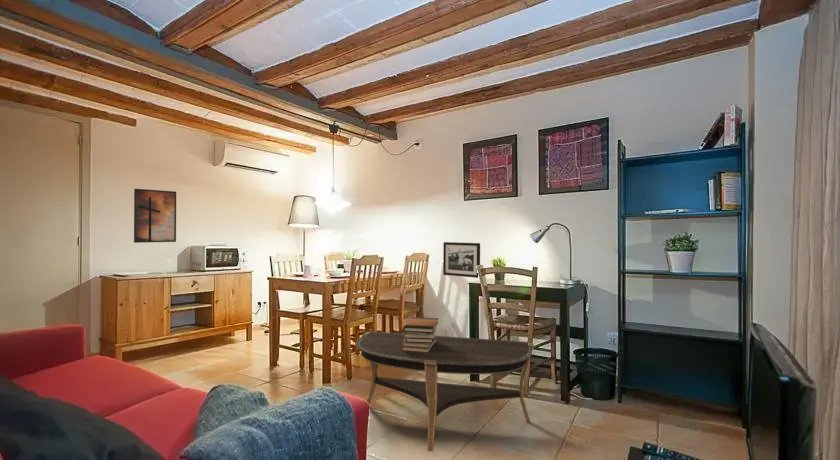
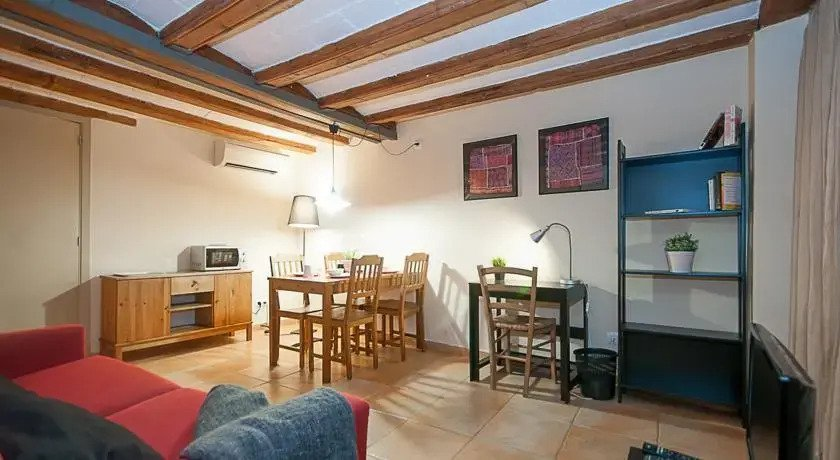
- picture frame [442,241,481,279]
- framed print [133,188,177,244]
- coffee table [355,330,535,452]
- book stack [401,316,439,353]
